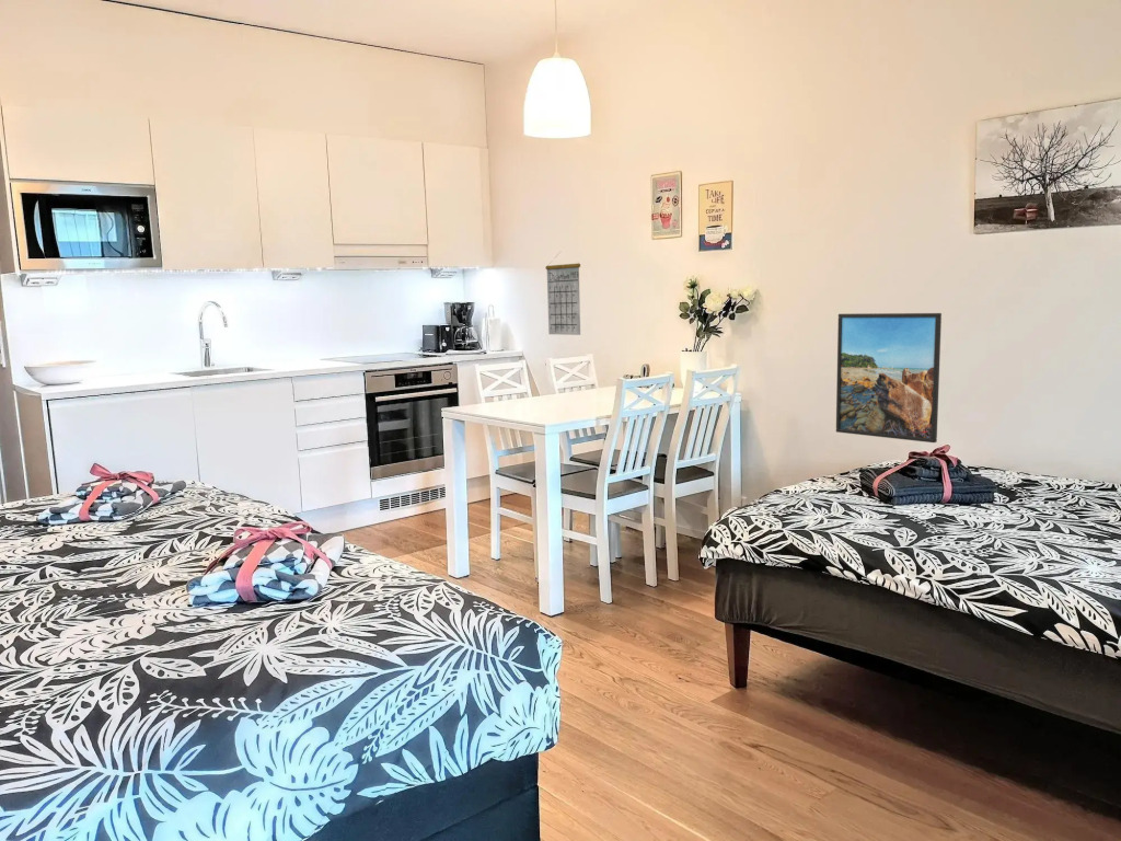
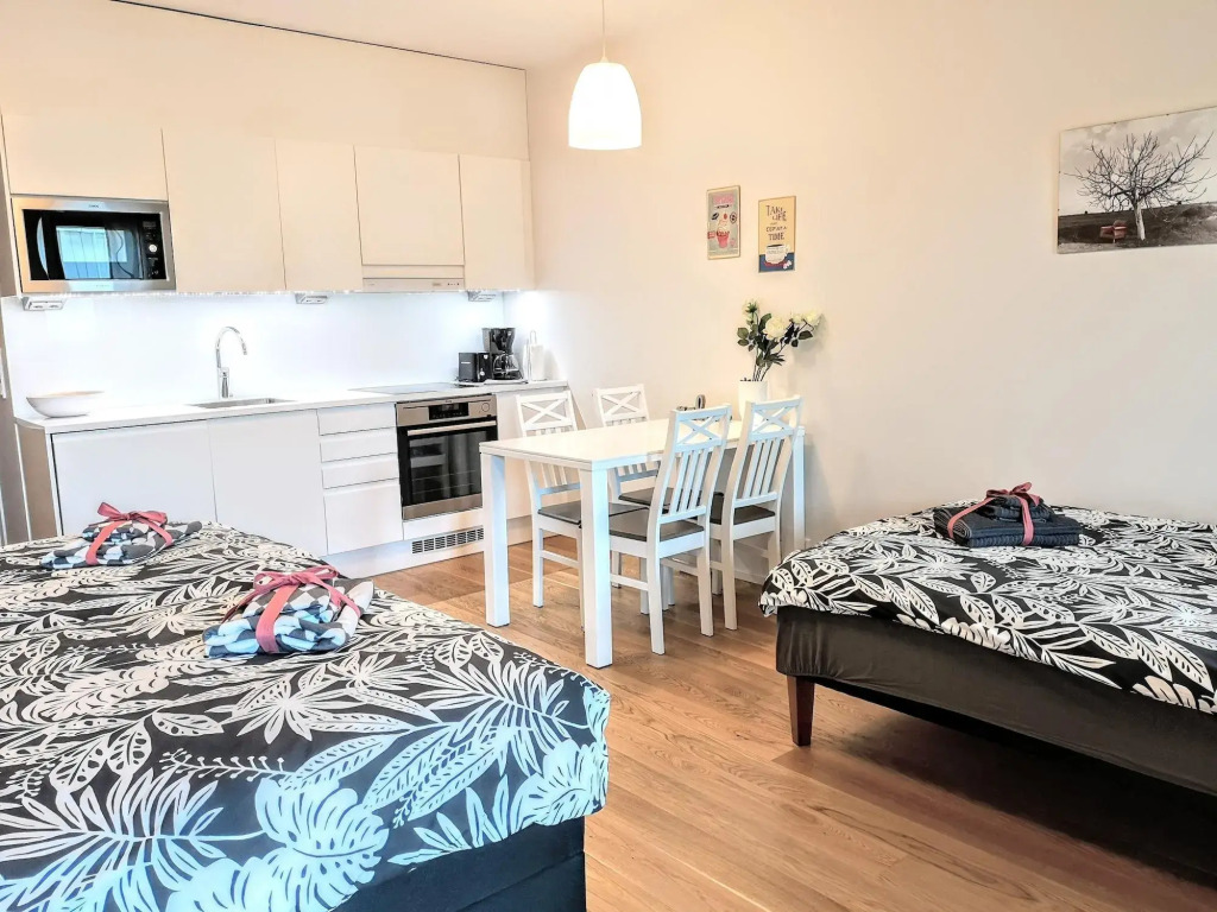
- calendar [545,252,581,336]
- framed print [835,312,943,443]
